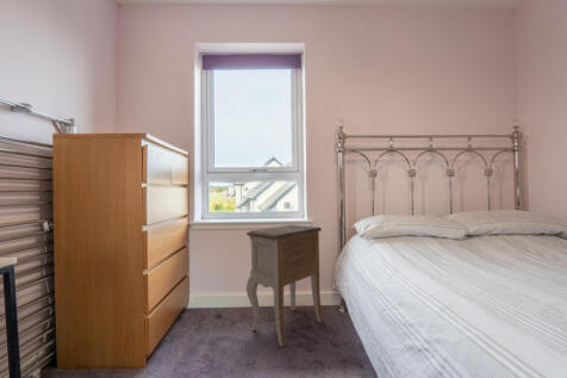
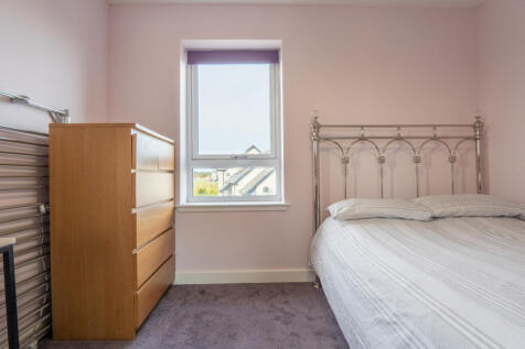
- nightstand [245,224,324,348]
